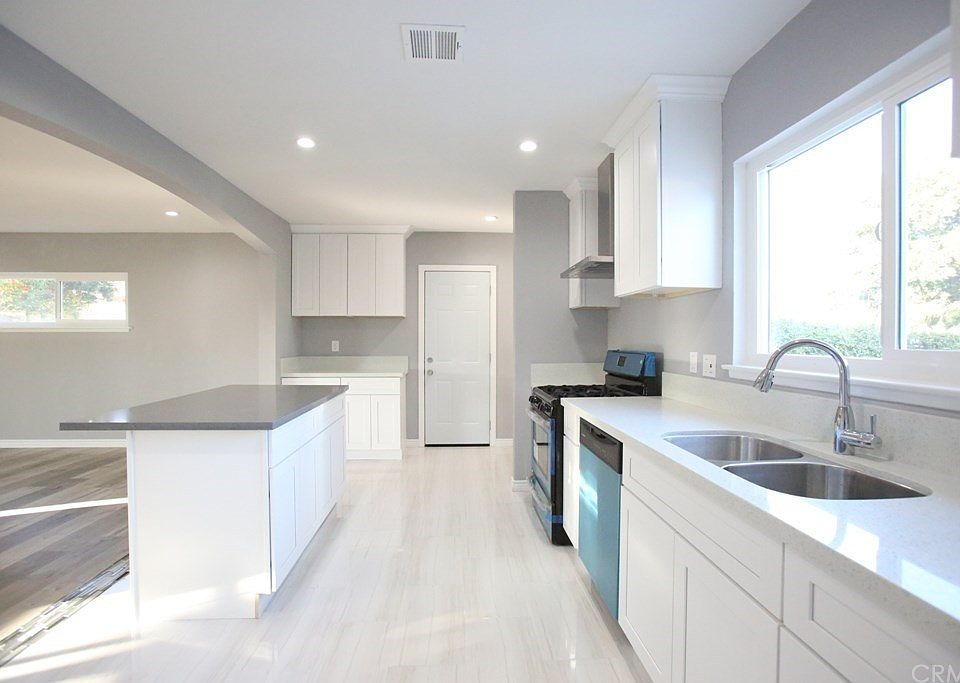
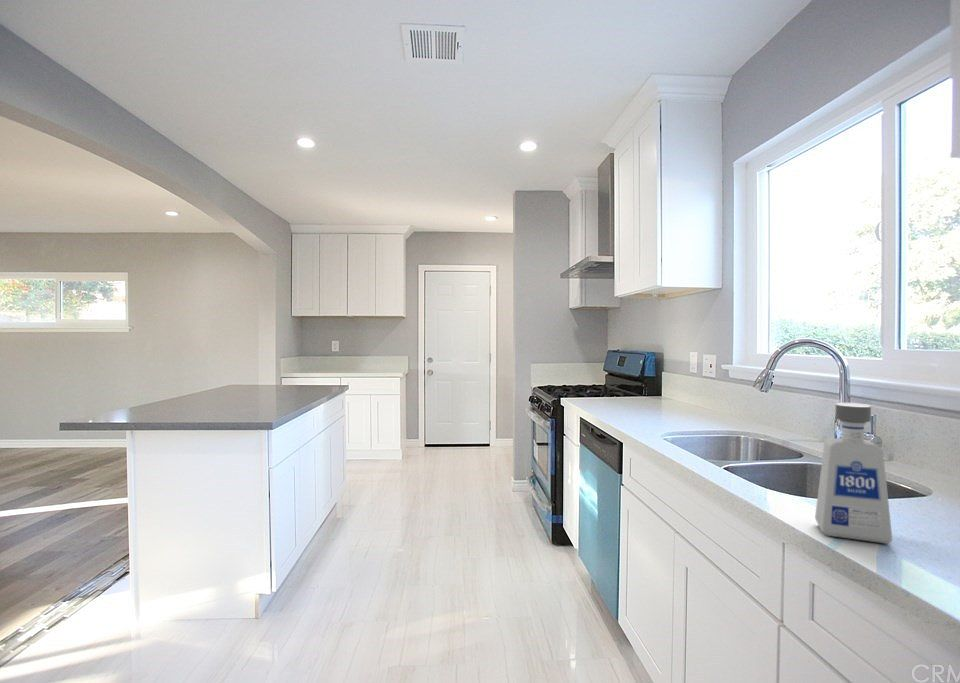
+ soap dispenser [814,402,893,544]
